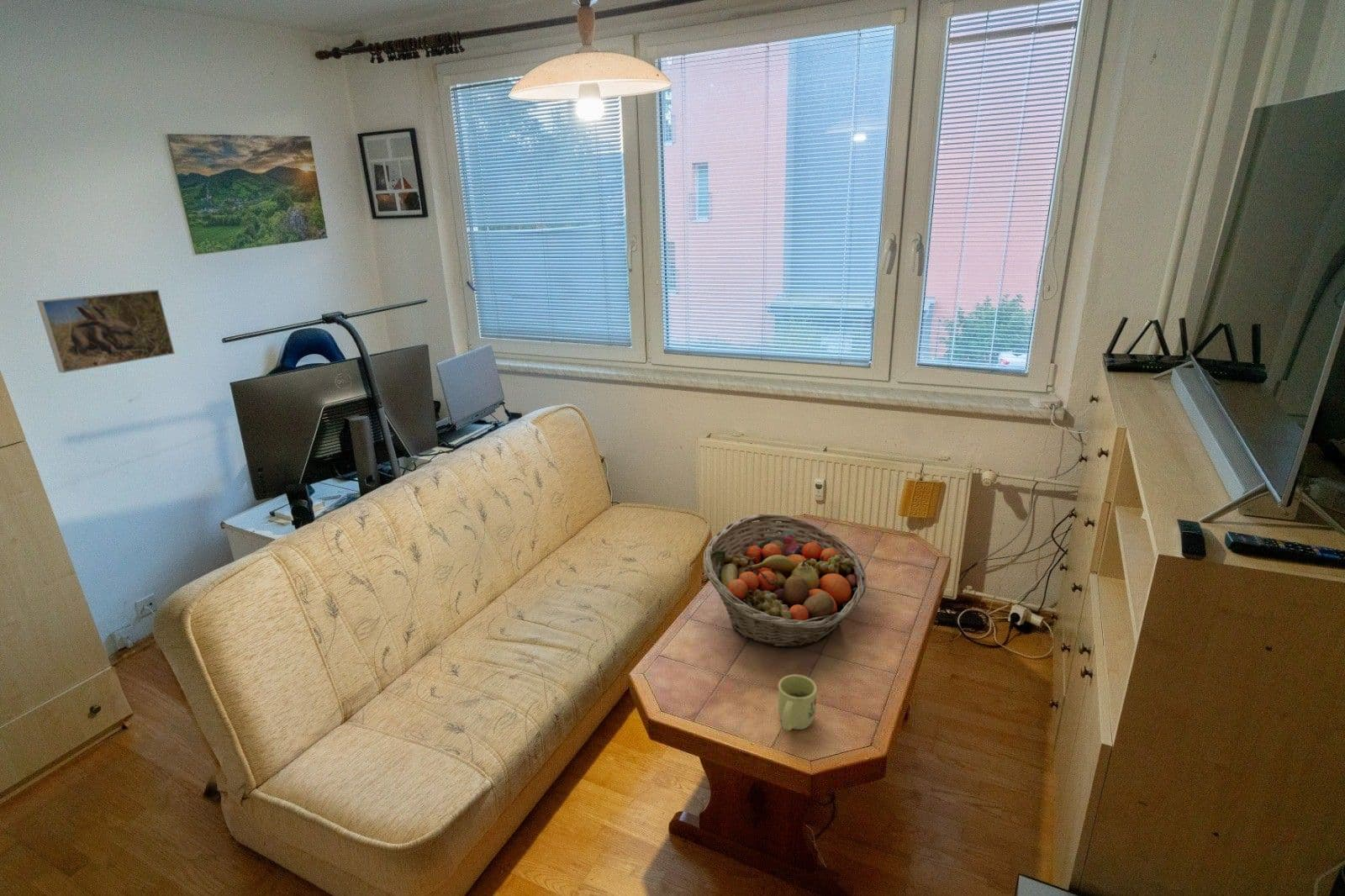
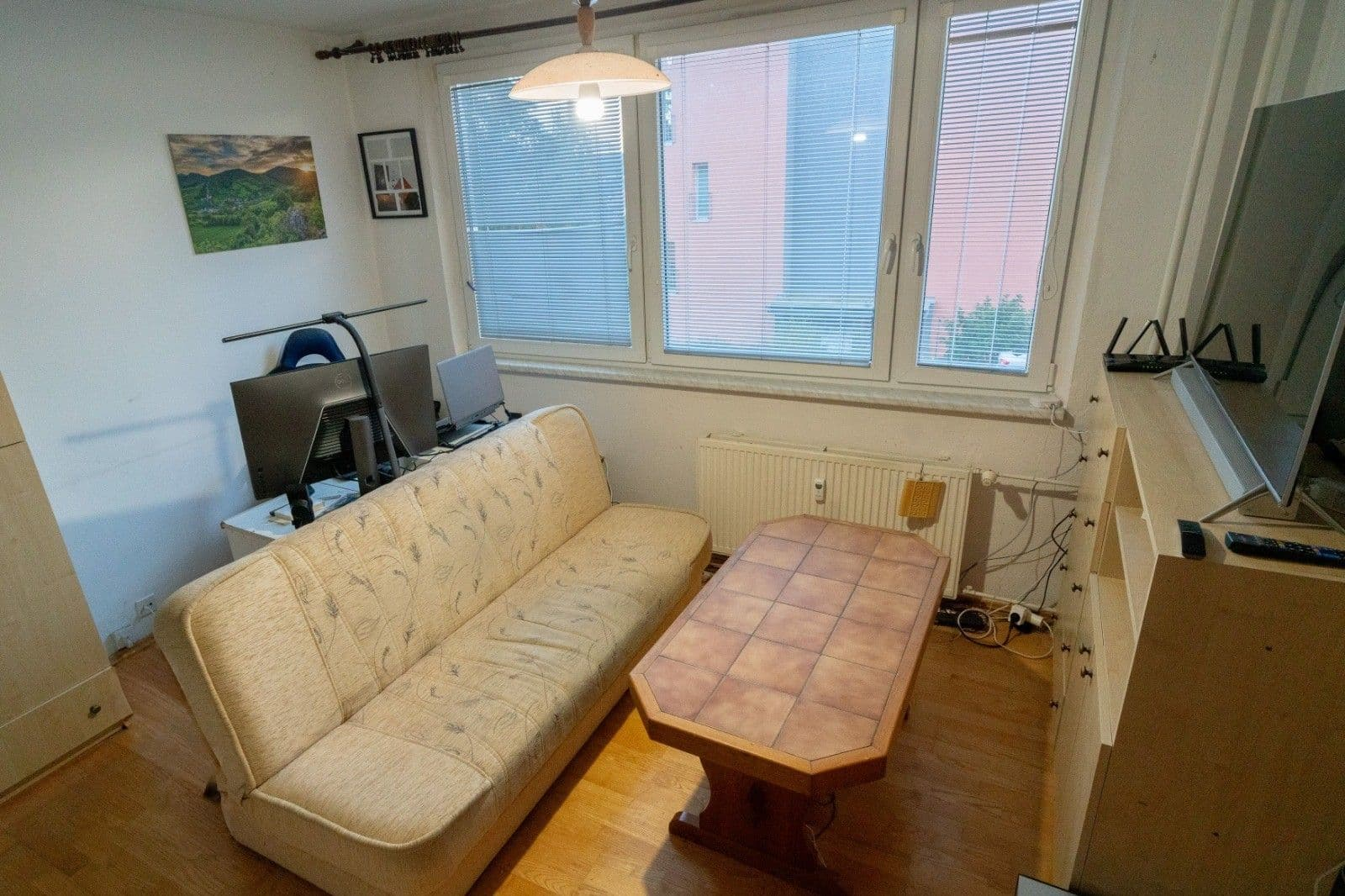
- fruit basket [702,513,868,649]
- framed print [36,289,176,374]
- mug [778,674,818,731]
